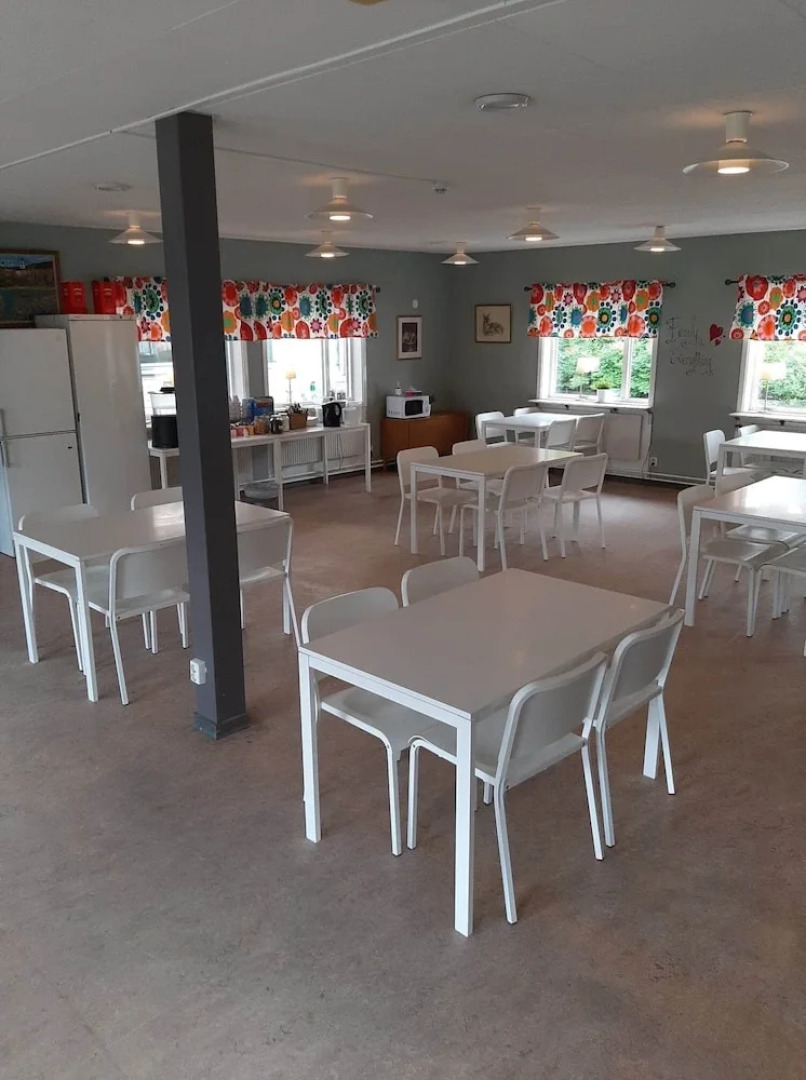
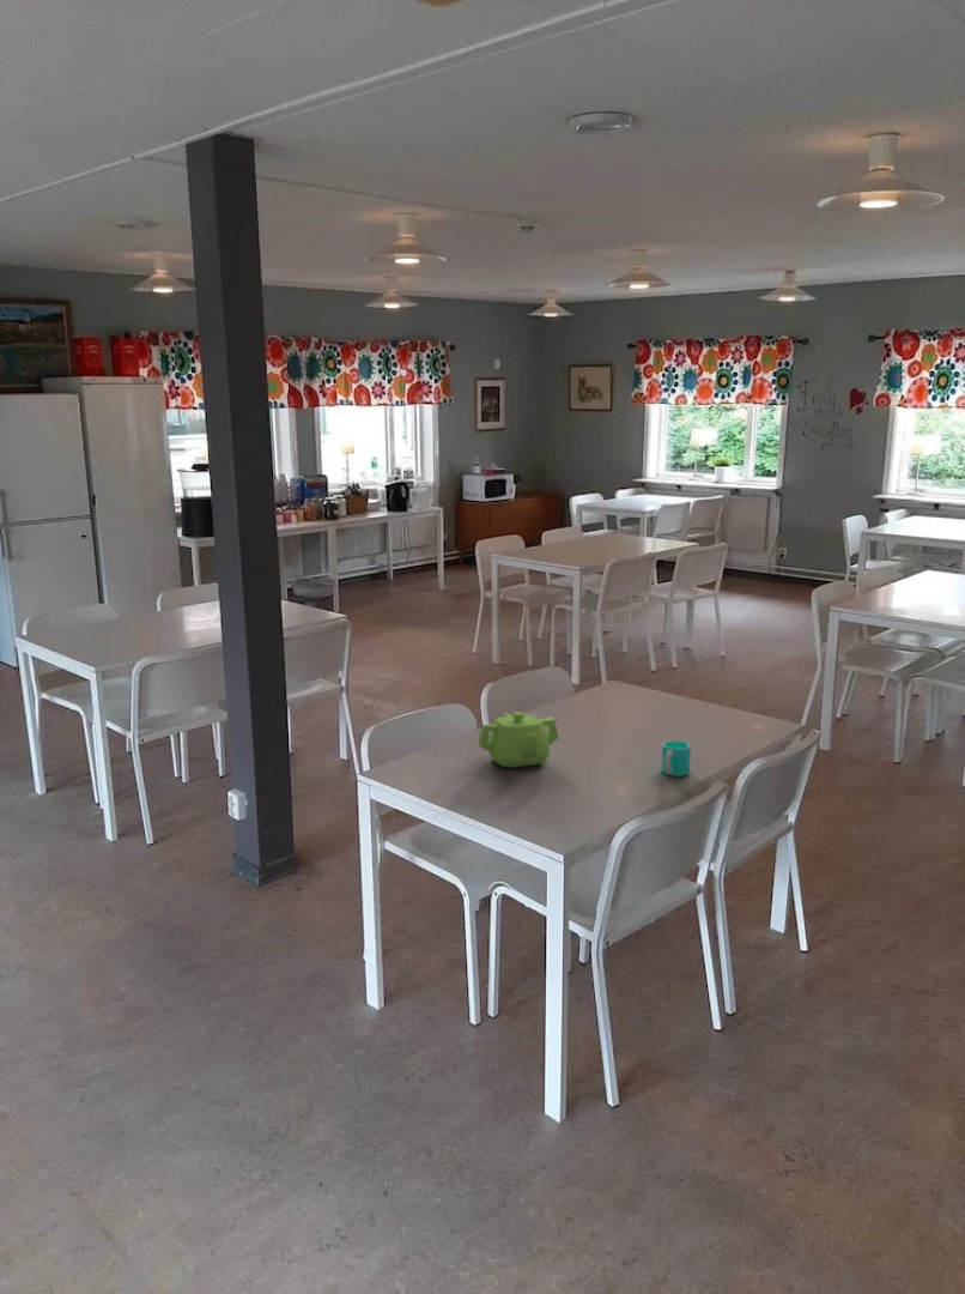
+ cup [661,739,692,778]
+ teapot [477,711,559,769]
